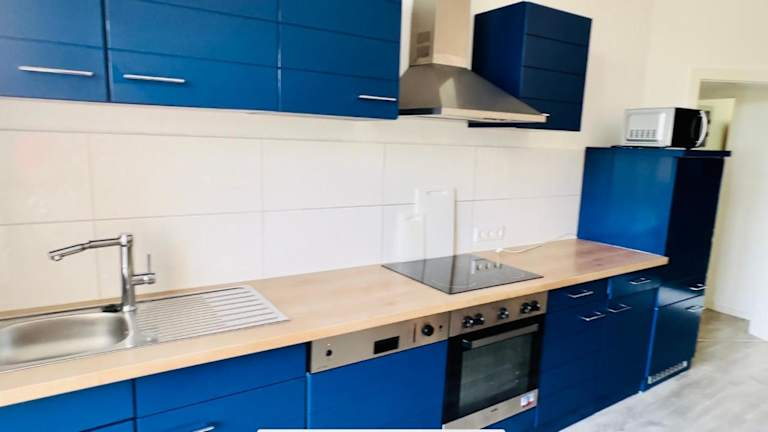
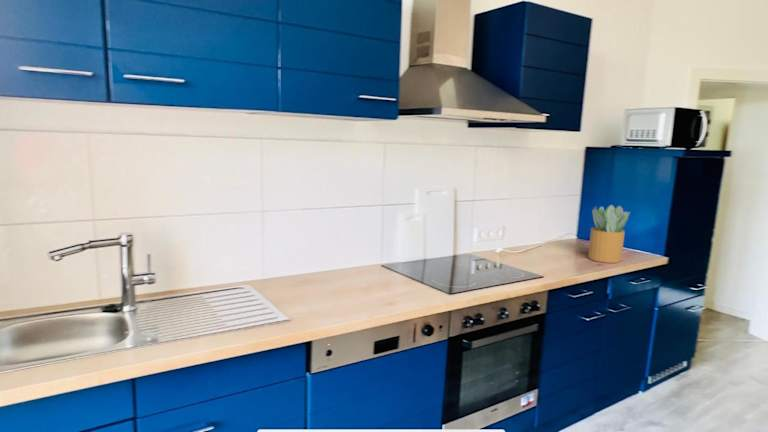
+ potted plant [587,204,631,264]
